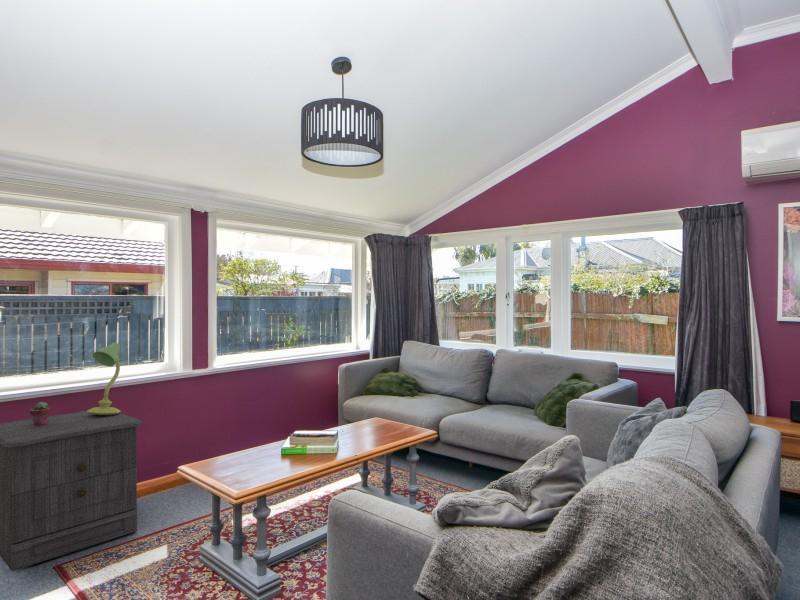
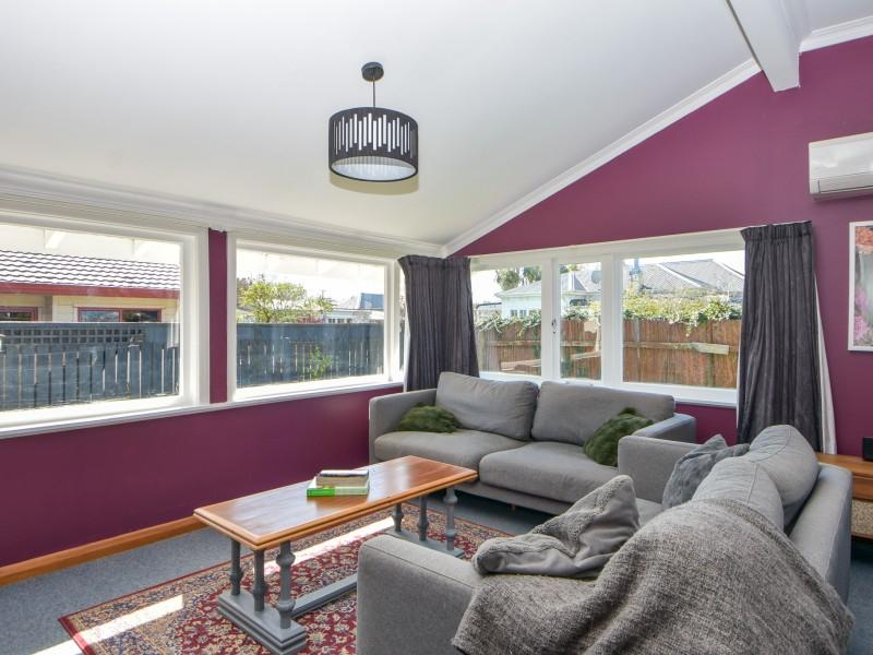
- table lamp [86,342,122,415]
- nightstand [0,410,143,572]
- potted succulent [29,401,52,426]
